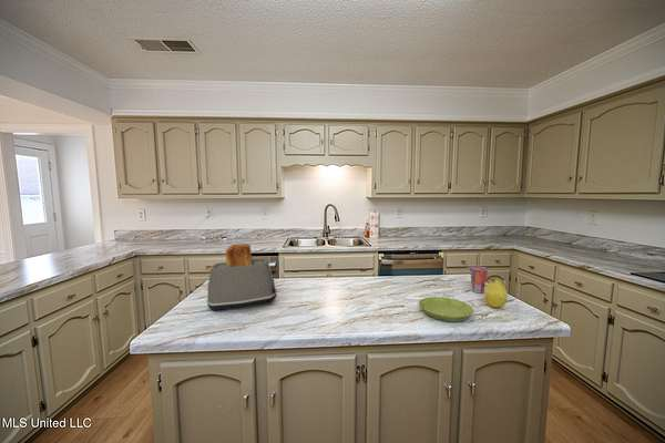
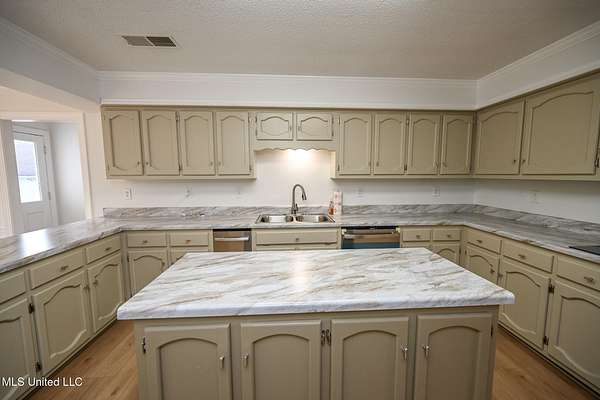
- fruit [483,278,509,309]
- cup [466,265,490,293]
- saucer [418,296,474,322]
- toaster [206,243,278,311]
